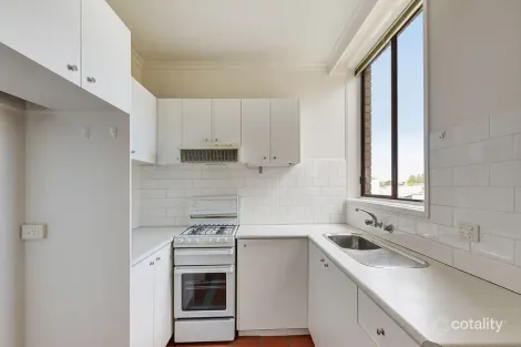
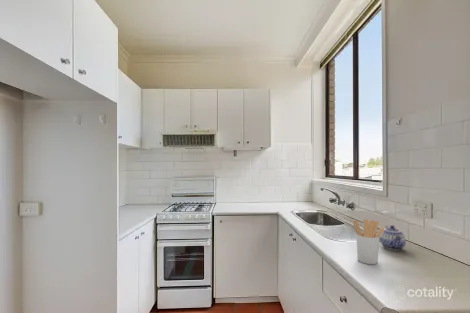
+ utensil holder [352,218,385,265]
+ teapot [379,224,407,251]
